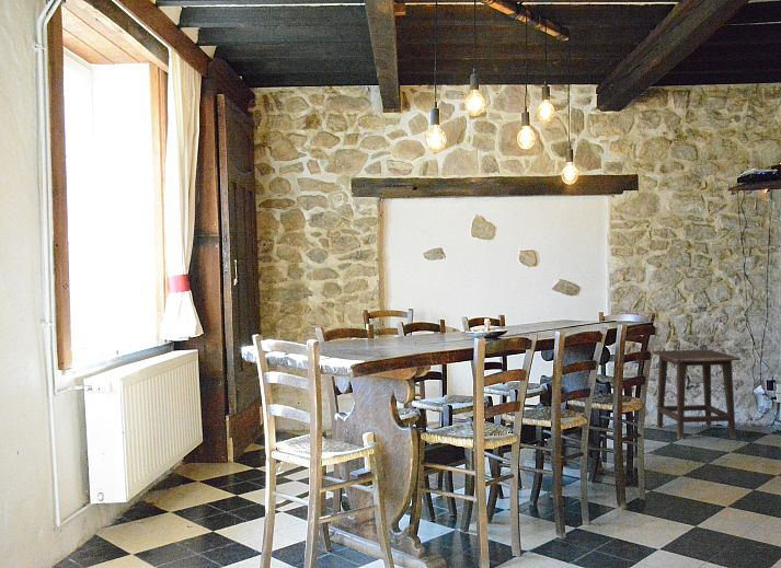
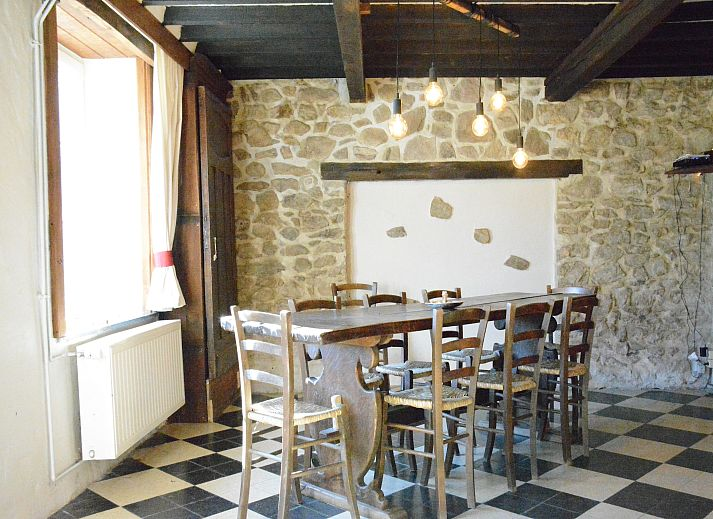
- side table [652,349,740,440]
